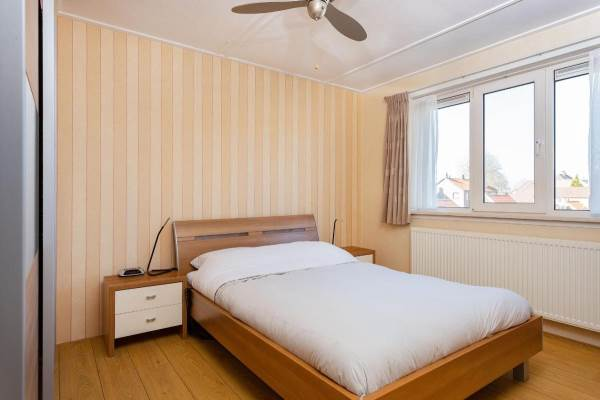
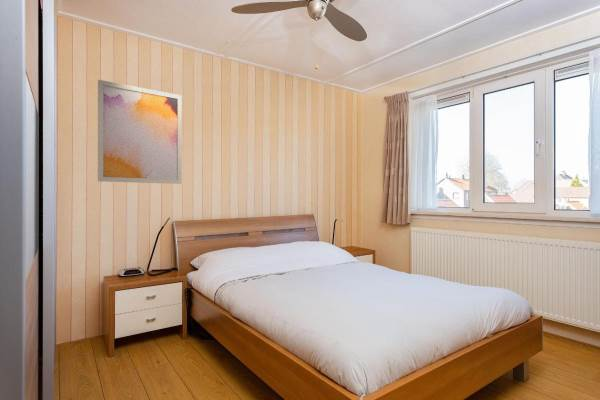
+ wall art [97,79,183,185]
